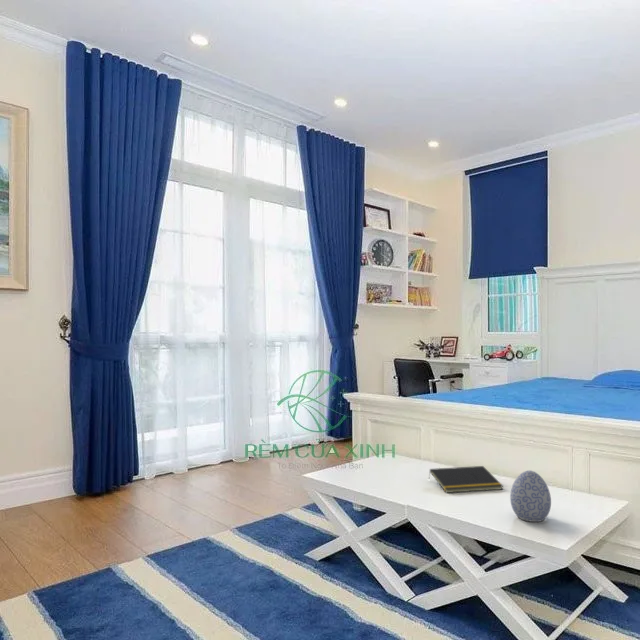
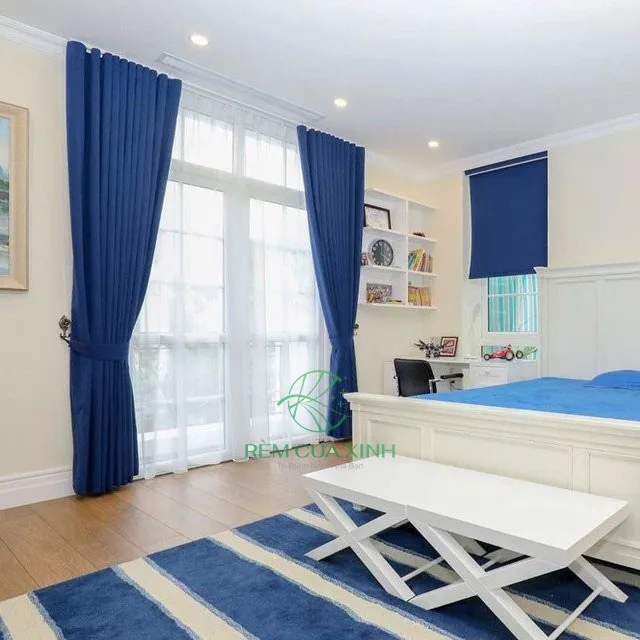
- notepad [428,465,504,494]
- decorative egg [509,470,552,523]
